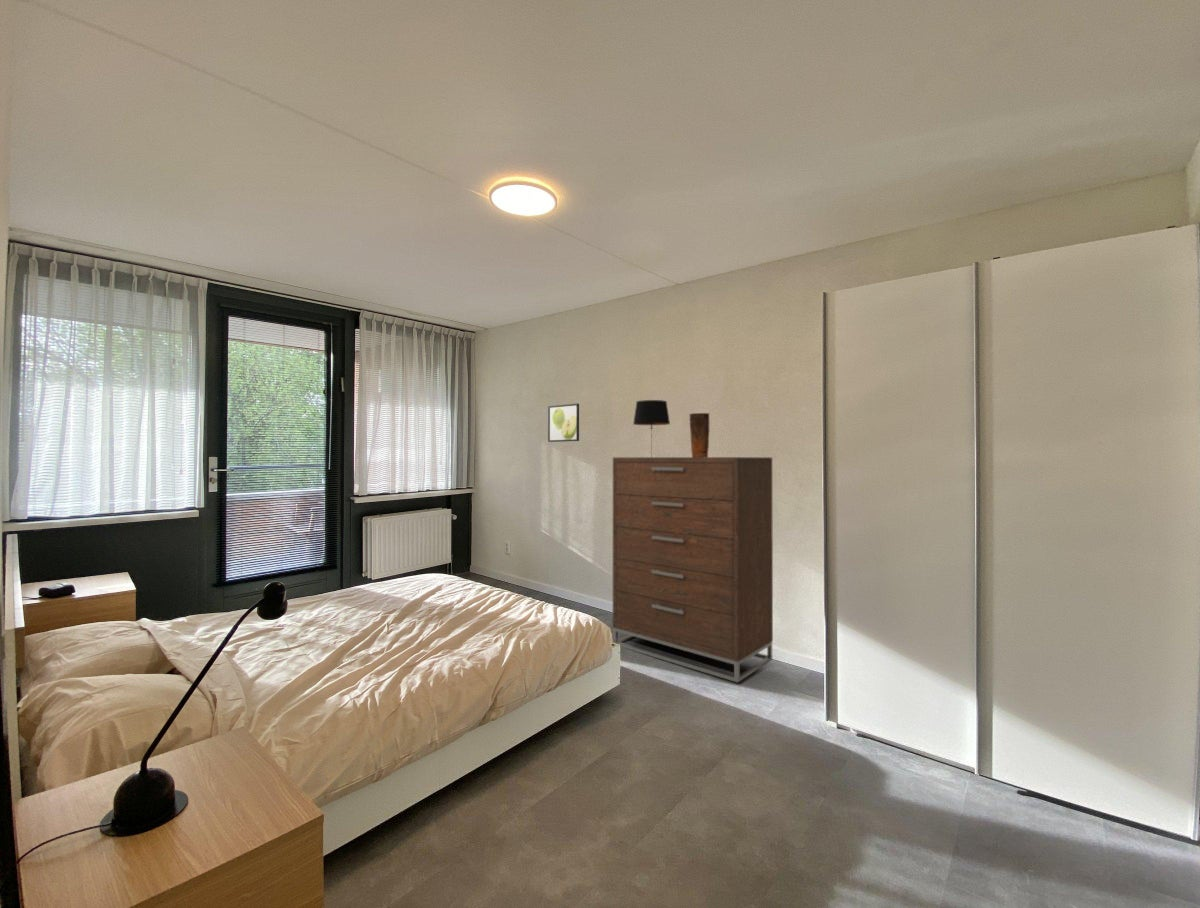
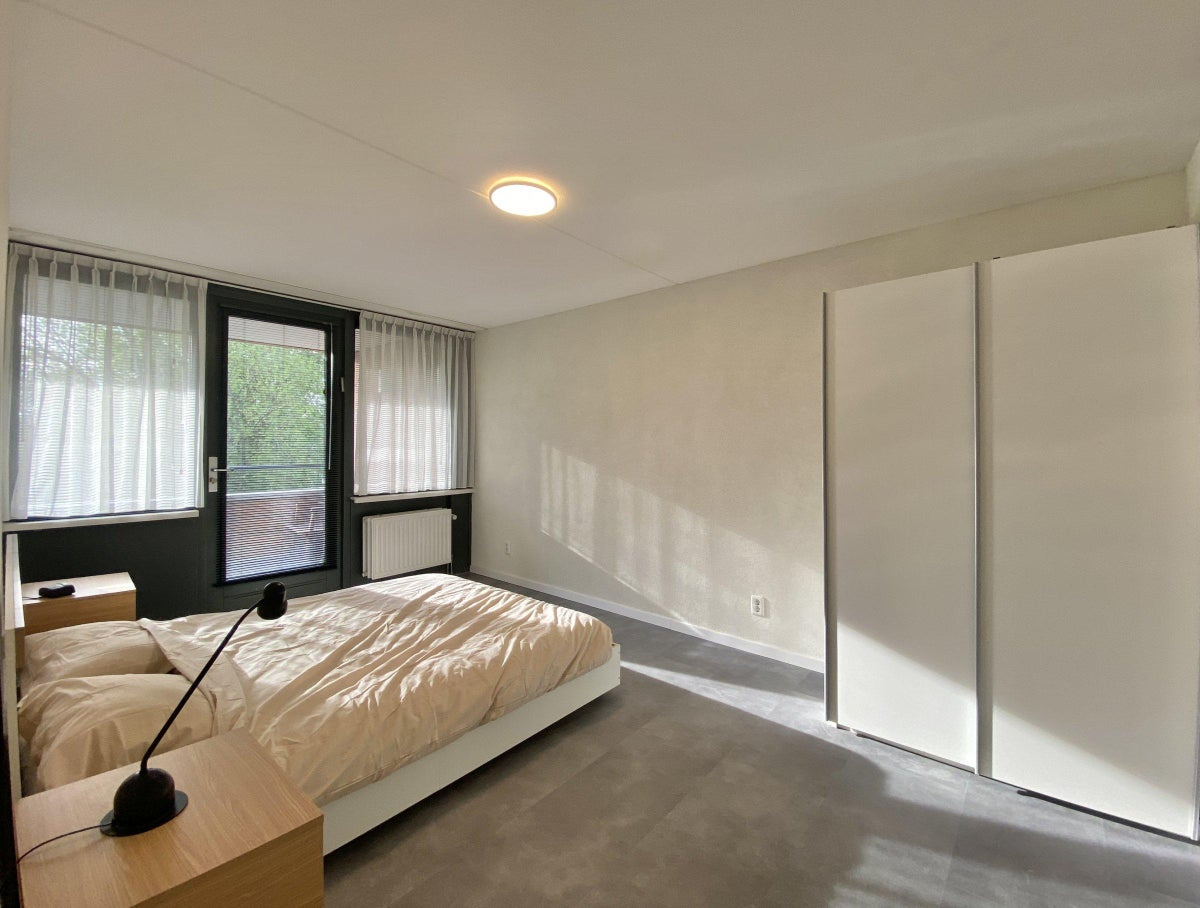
- dresser [612,456,774,683]
- vase [688,412,710,457]
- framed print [547,403,580,443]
- table lamp [632,399,671,457]
